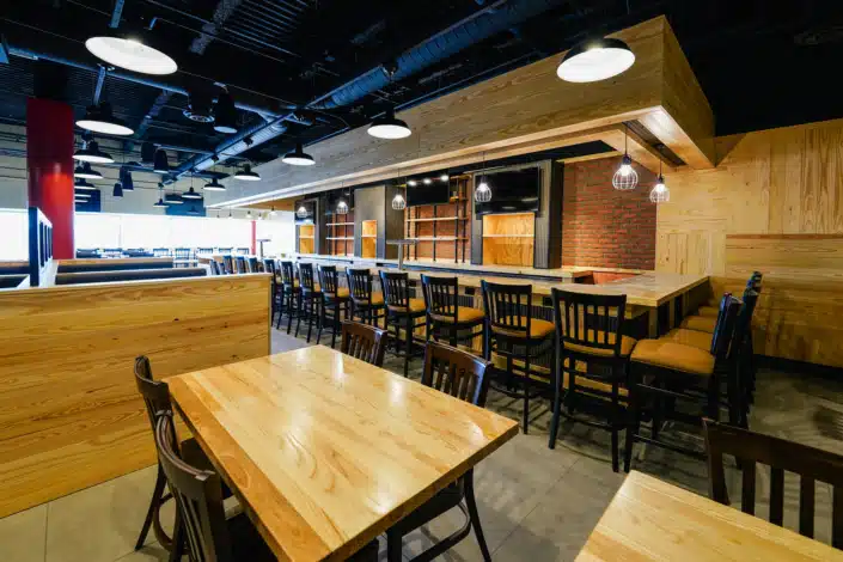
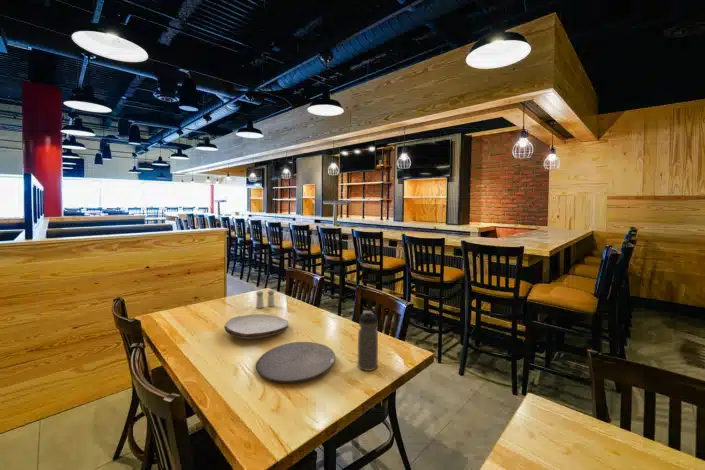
+ water bottle [357,310,379,372]
+ salt and pepper shaker [255,289,275,309]
+ plate [223,313,289,339]
+ plate [255,341,336,384]
